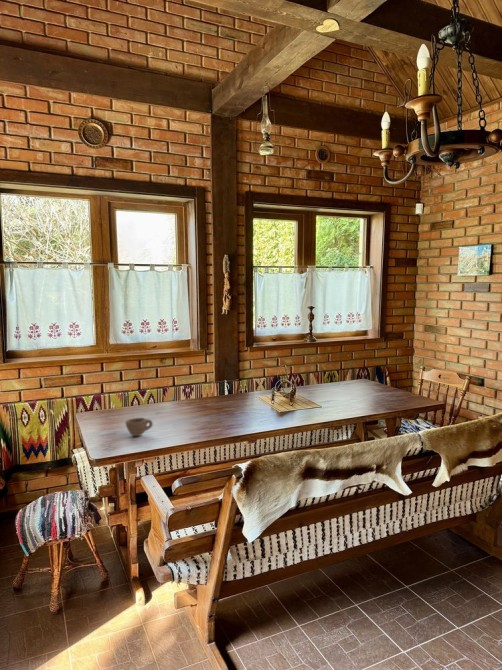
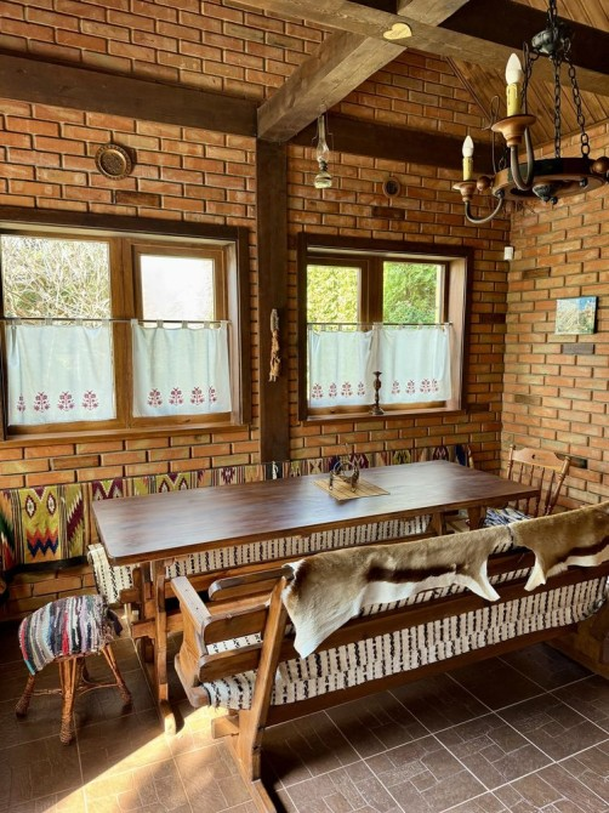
- cup [125,417,154,437]
